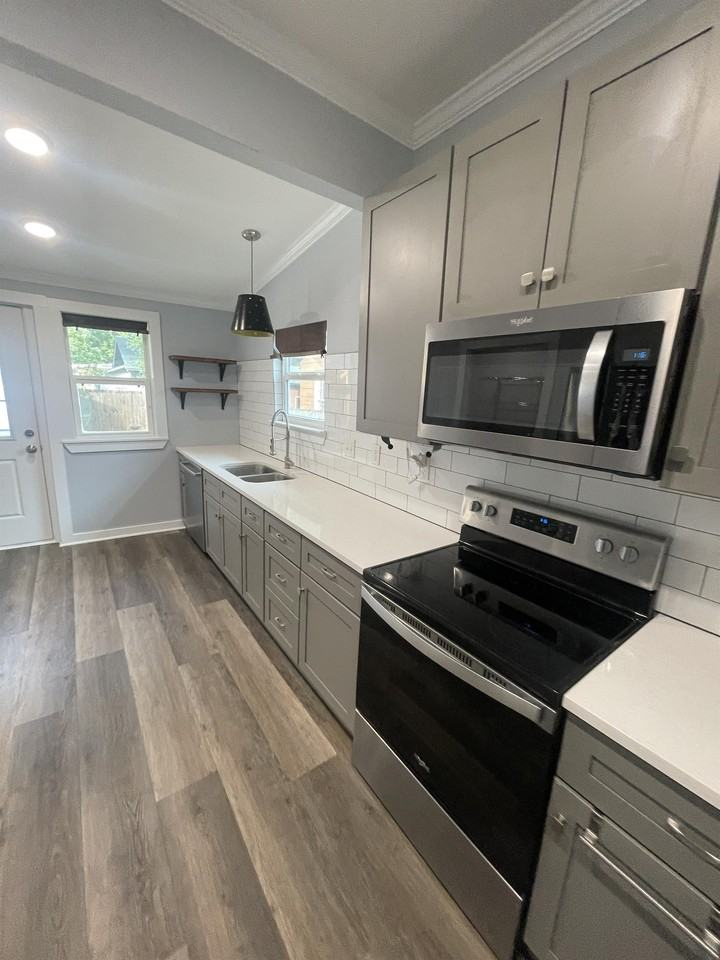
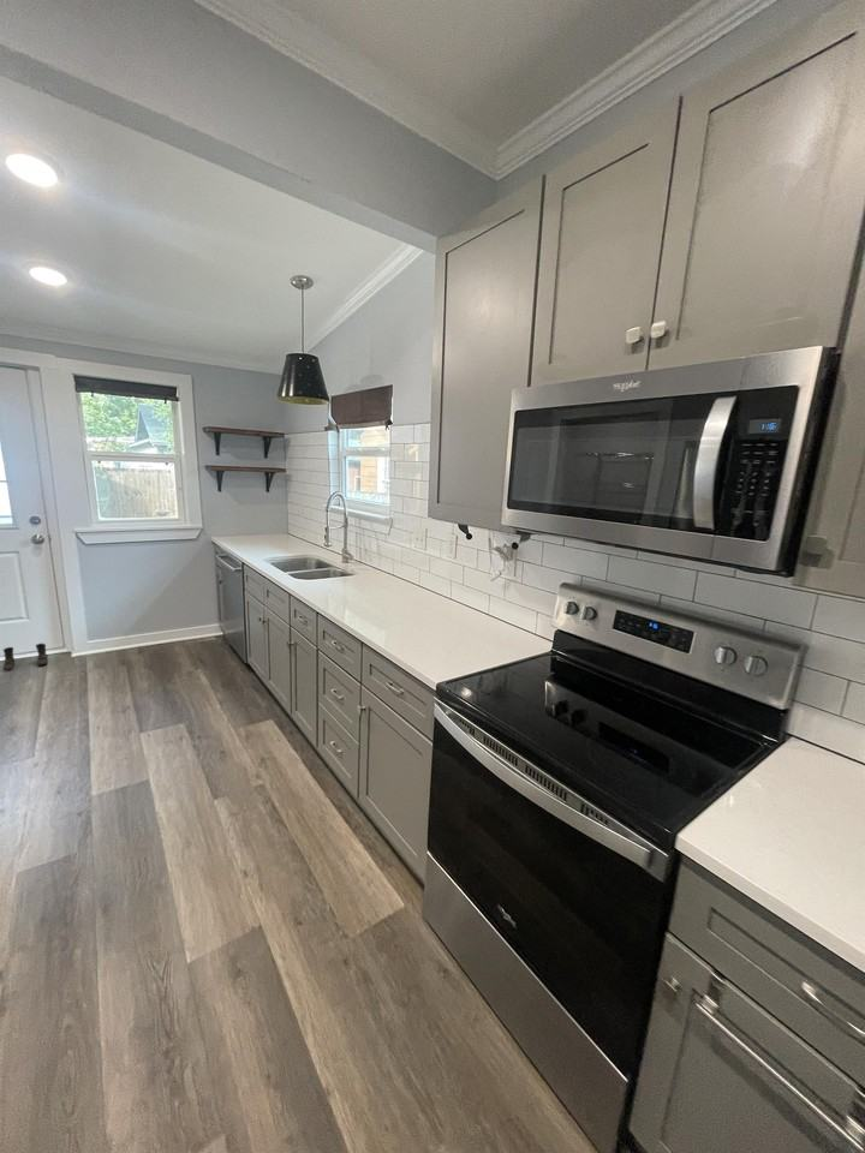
+ boots [1,643,48,671]
